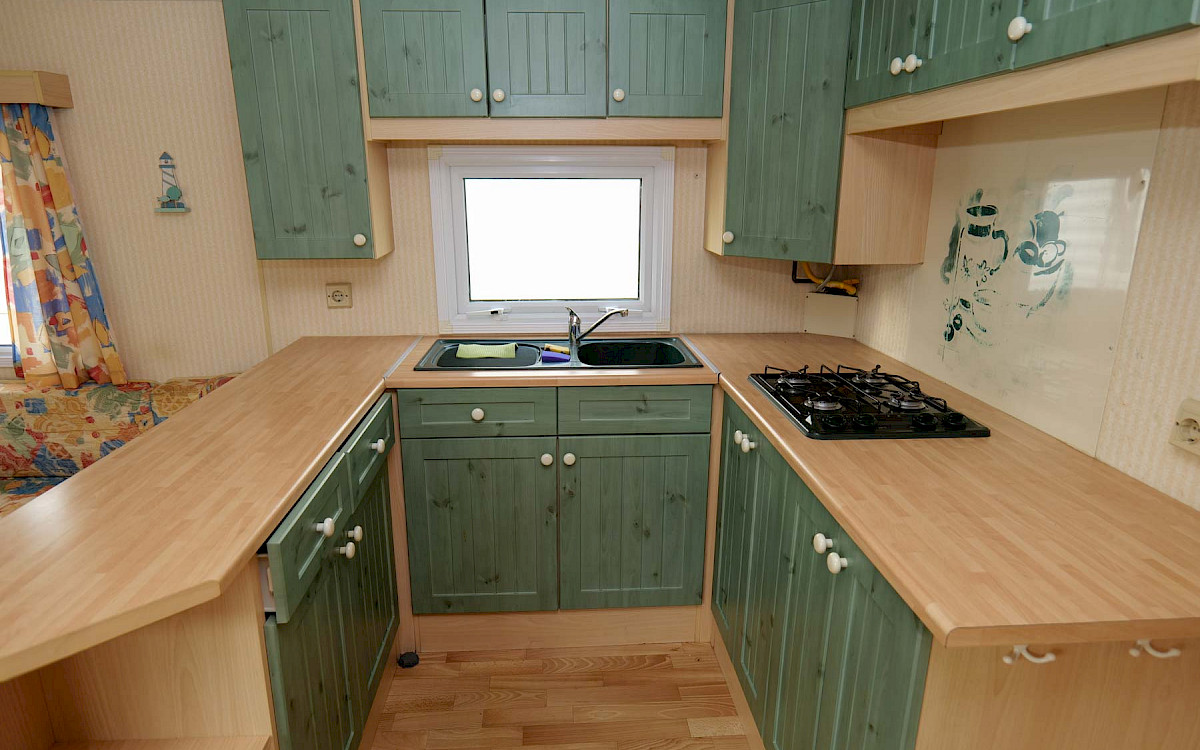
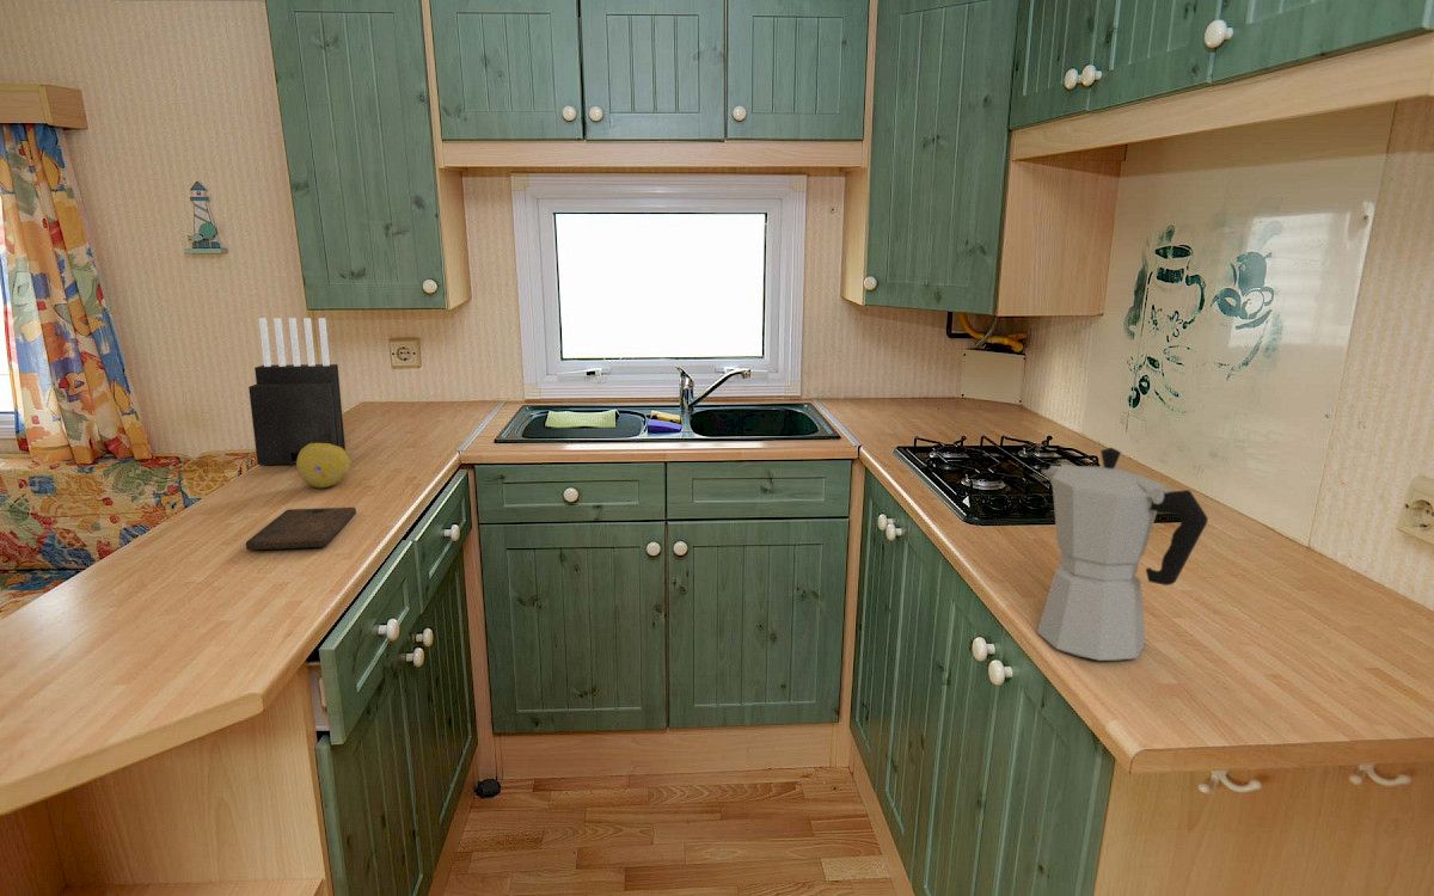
+ fruit [295,443,351,489]
+ cutting board [245,507,357,551]
+ knife block [247,317,347,467]
+ moka pot [1036,447,1209,662]
